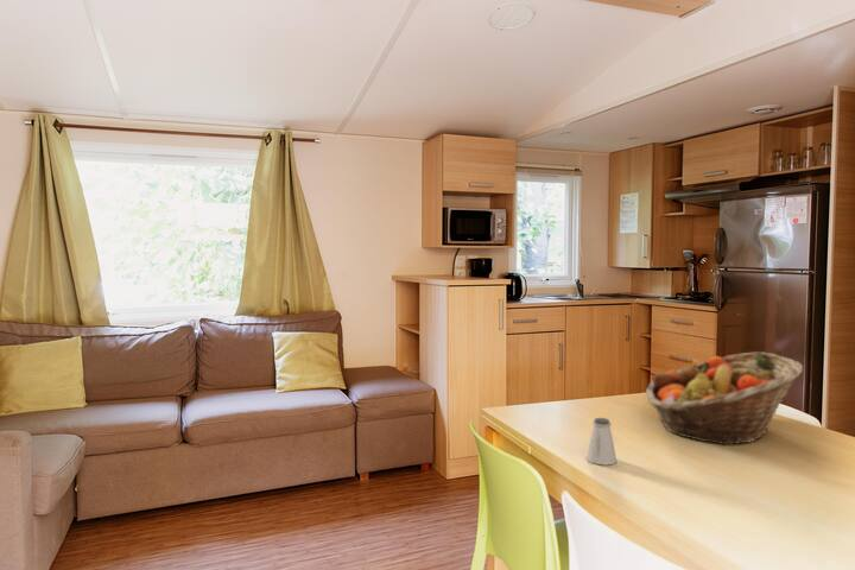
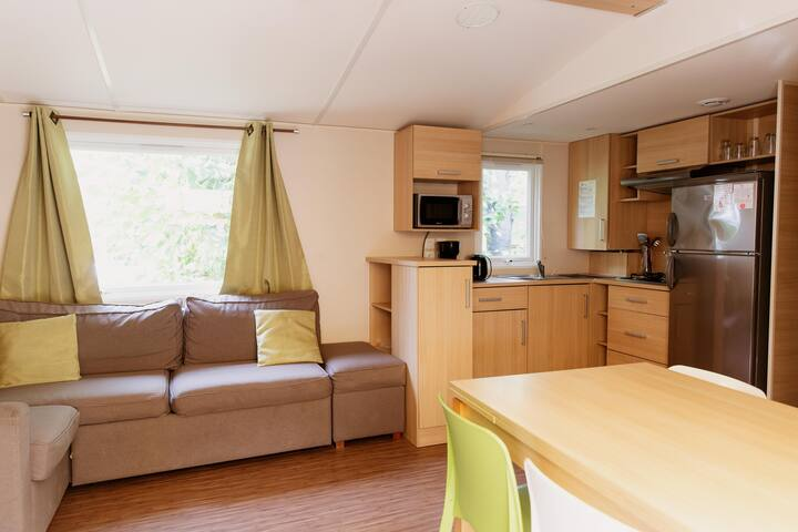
- fruit basket [645,350,804,446]
- saltshaker [585,417,618,466]
